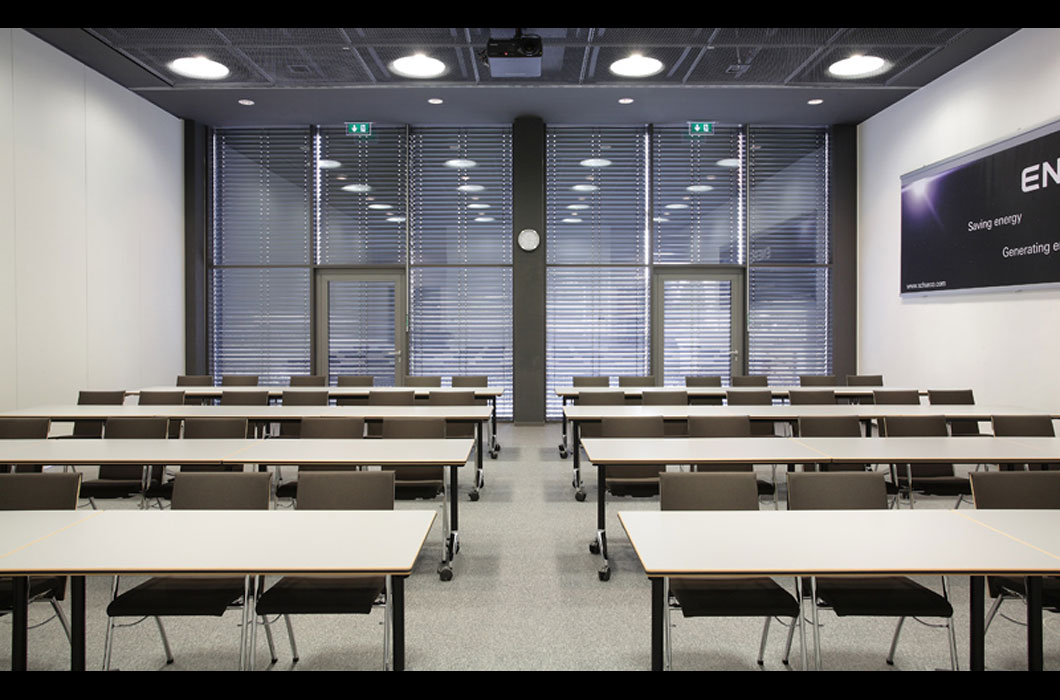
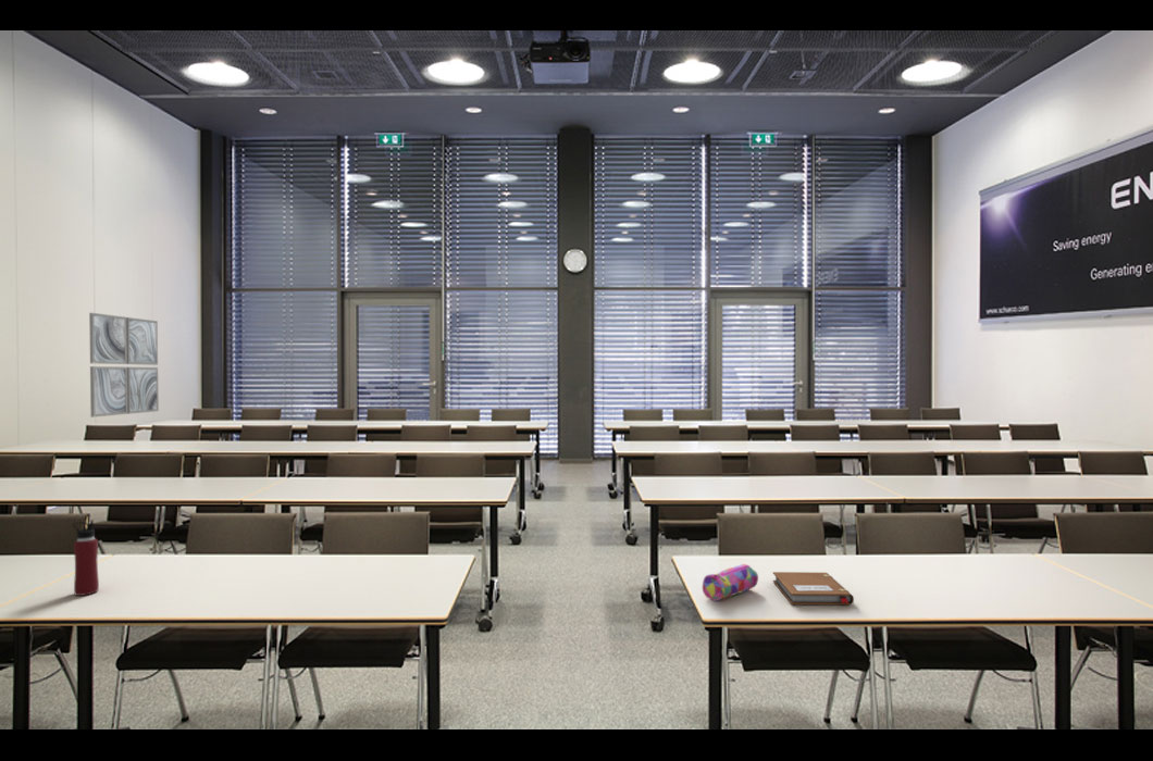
+ pencil case [702,563,759,602]
+ notebook [772,571,855,606]
+ water bottle [72,520,100,597]
+ wall art [88,312,160,419]
